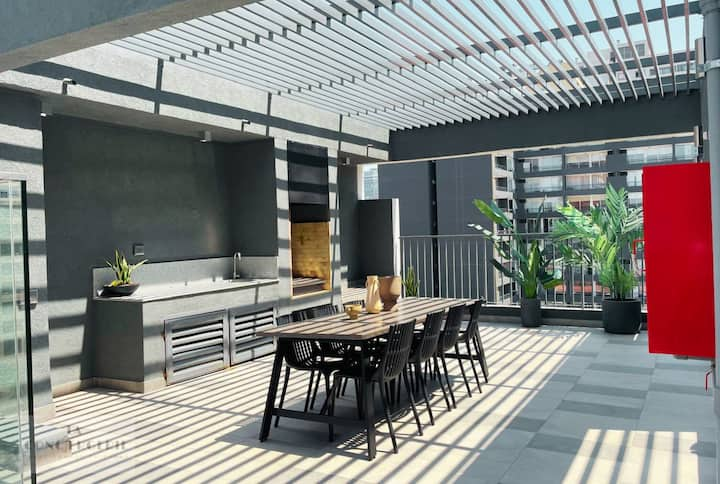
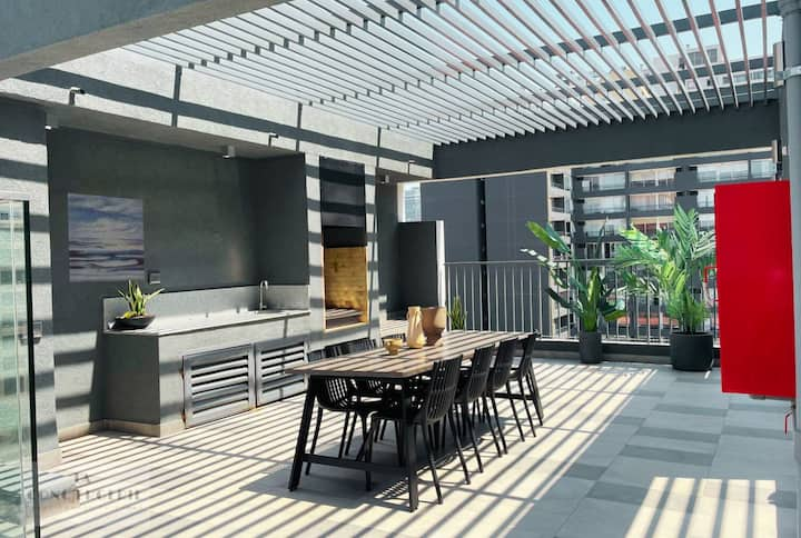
+ wall art [67,192,146,283]
